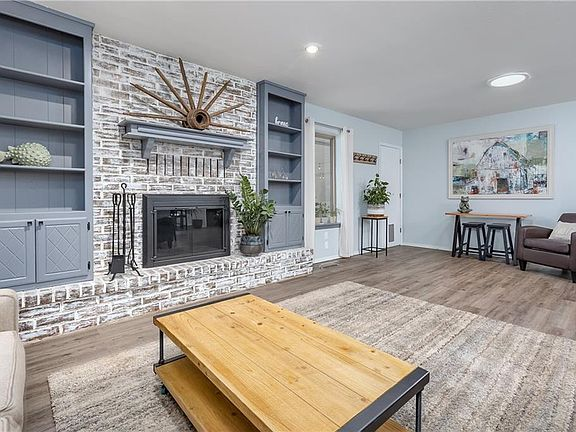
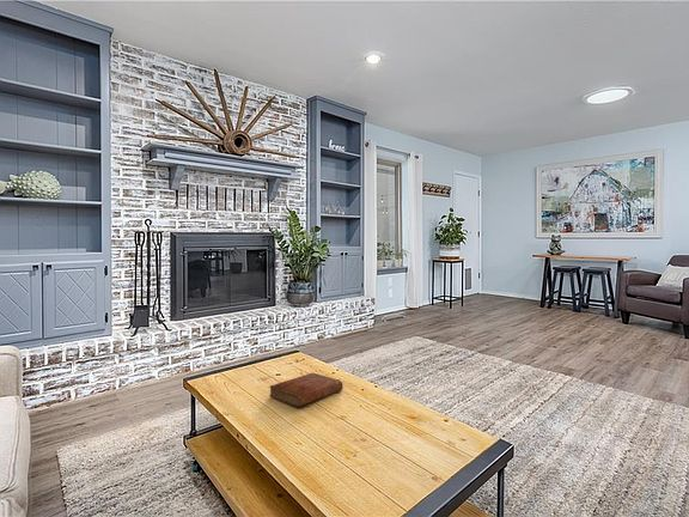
+ bible [268,371,344,408]
